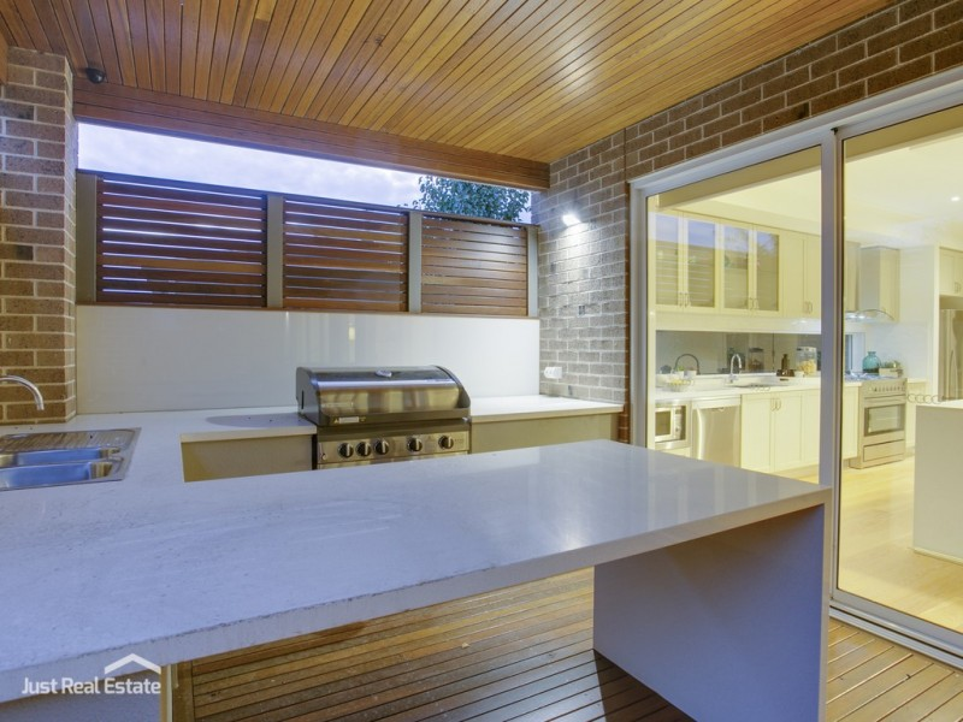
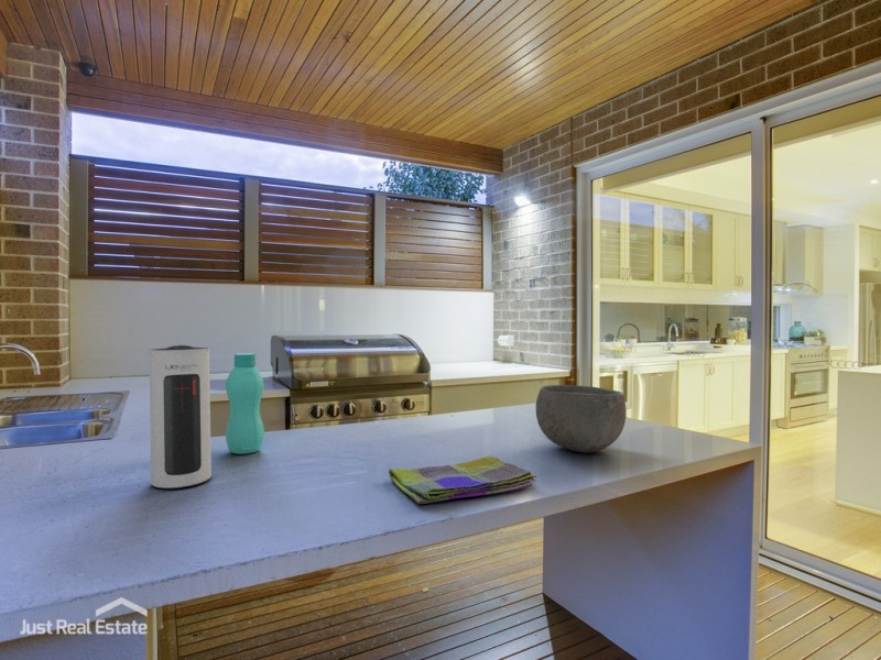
+ bowl [535,384,628,453]
+ bottle [225,352,265,455]
+ dish towel [388,455,537,505]
+ speaker [149,344,213,490]
